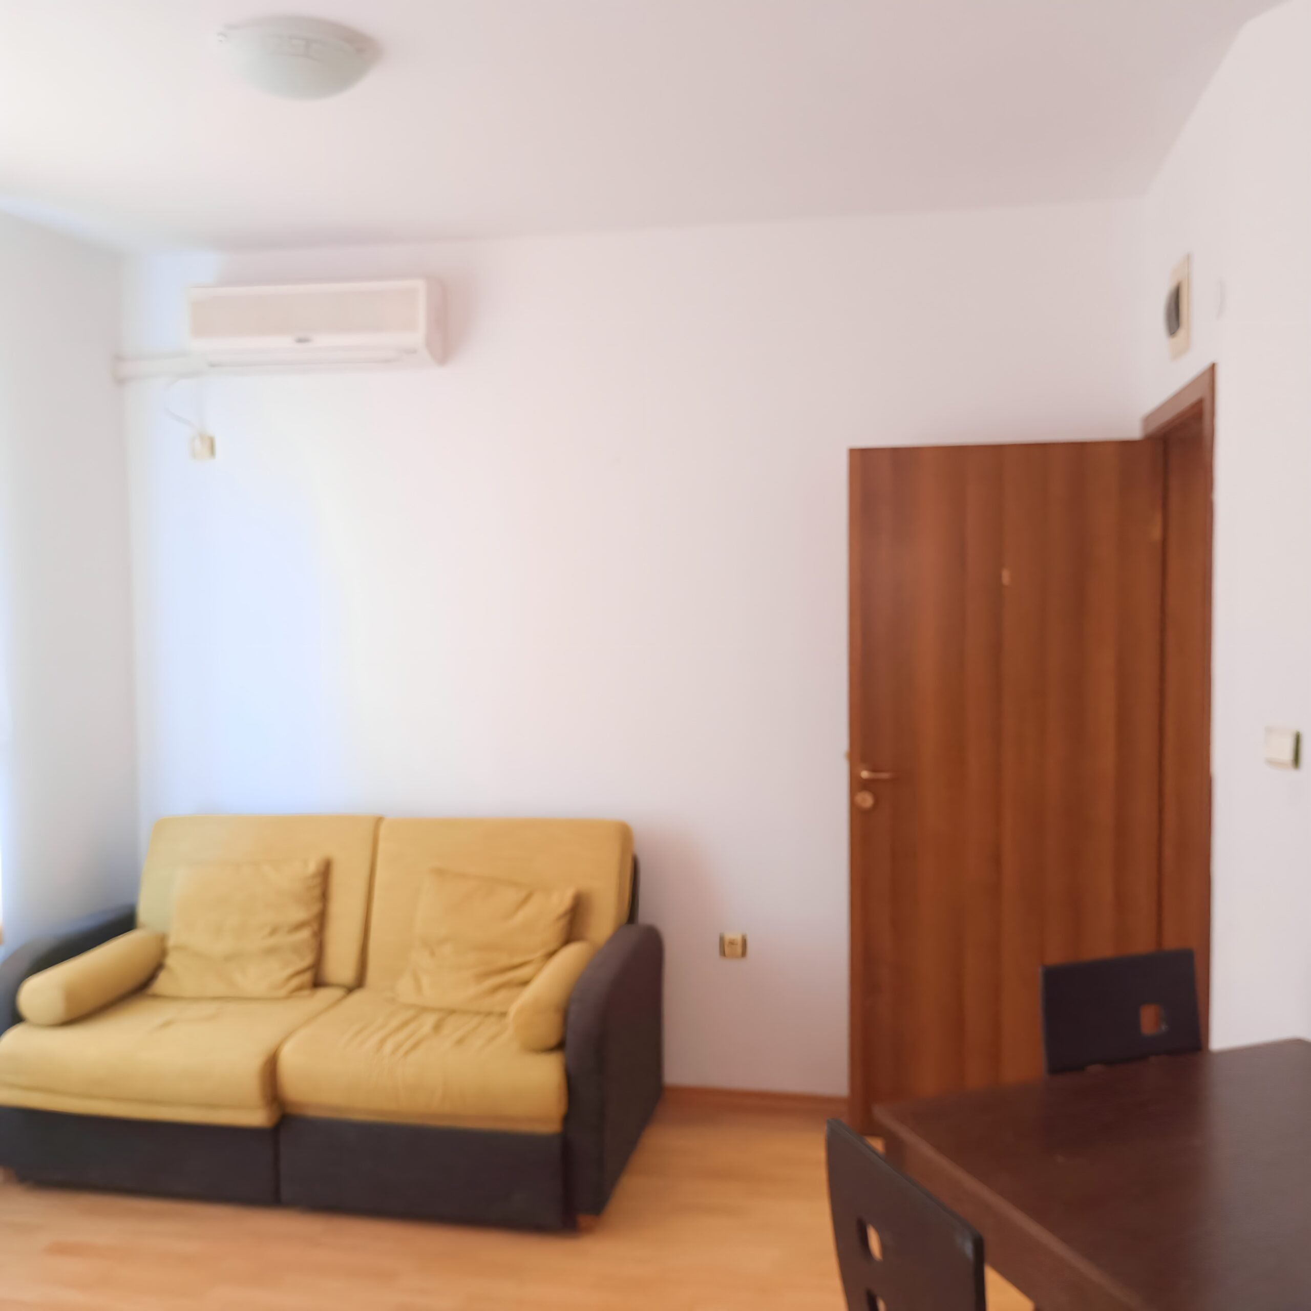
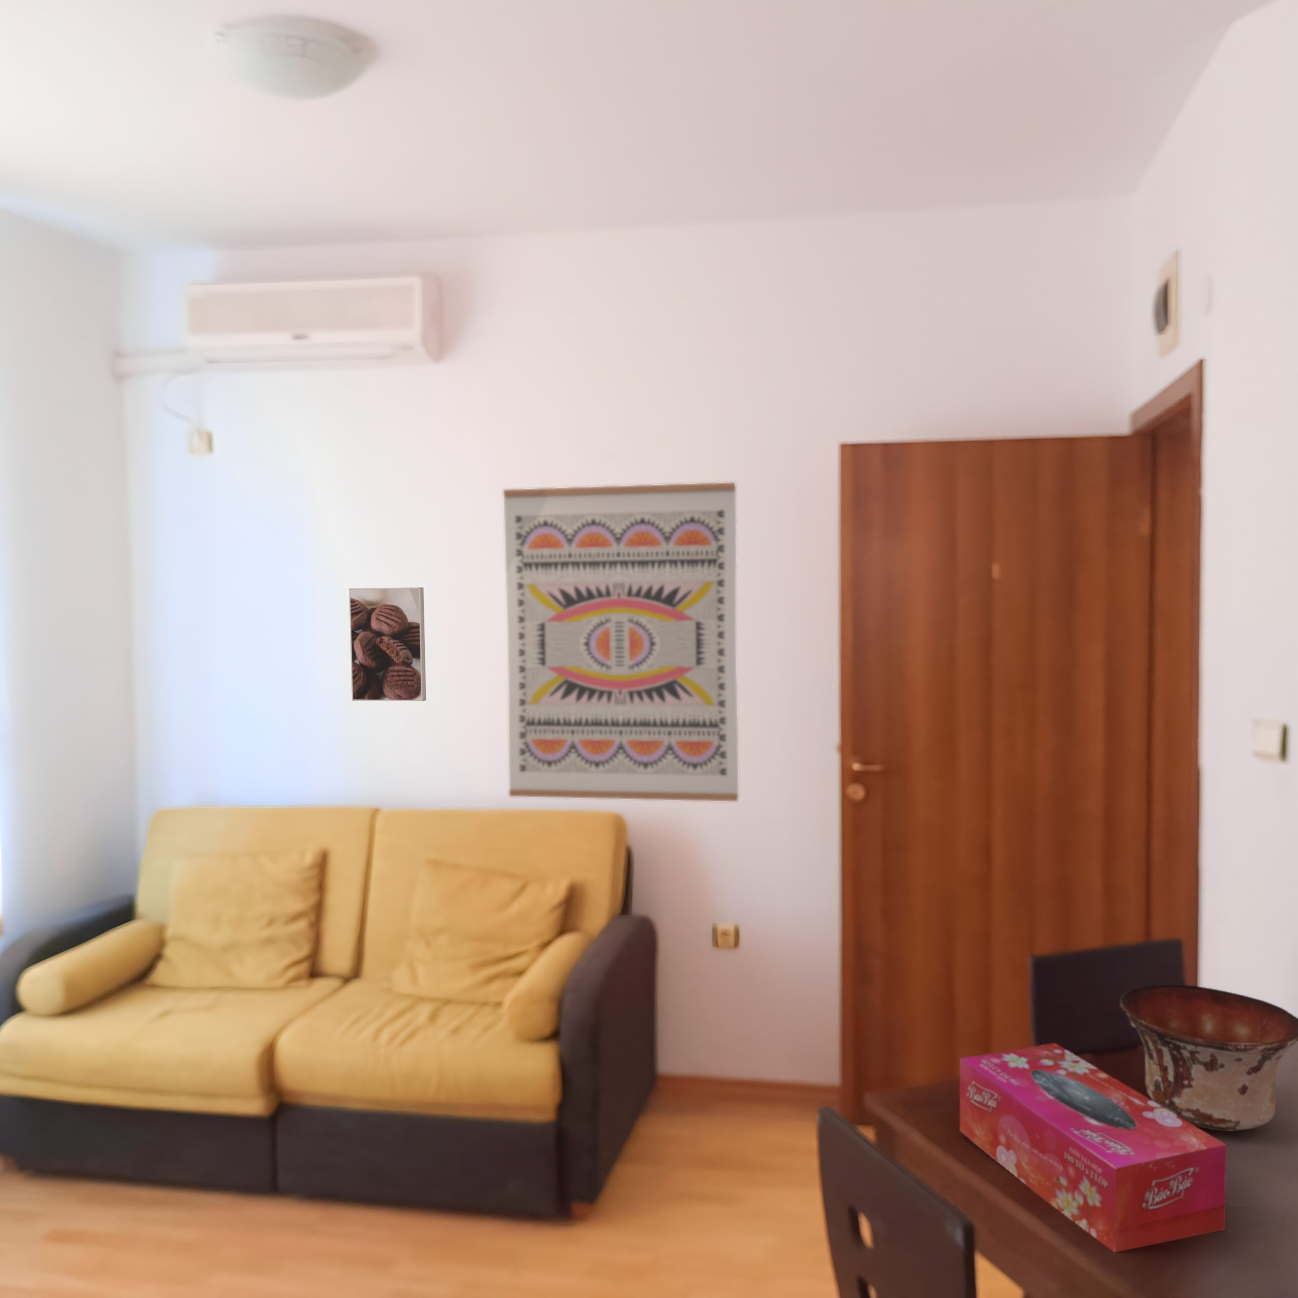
+ wall art [503,481,739,802]
+ bowl [1120,984,1298,1132]
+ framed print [348,587,427,701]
+ tissue box [959,1042,1227,1253]
